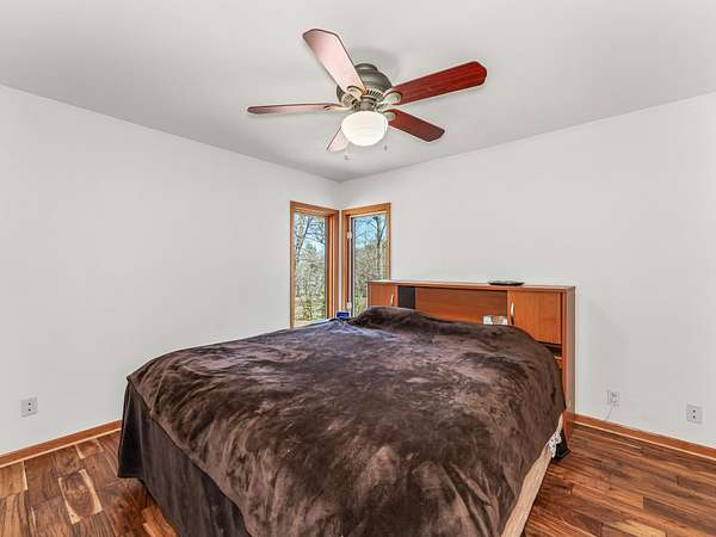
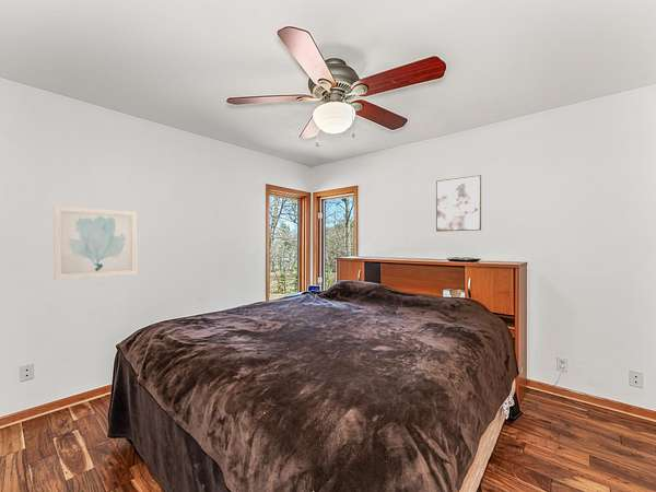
+ wall art [435,174,482,233]
+ wall art [52,206,138,281]
